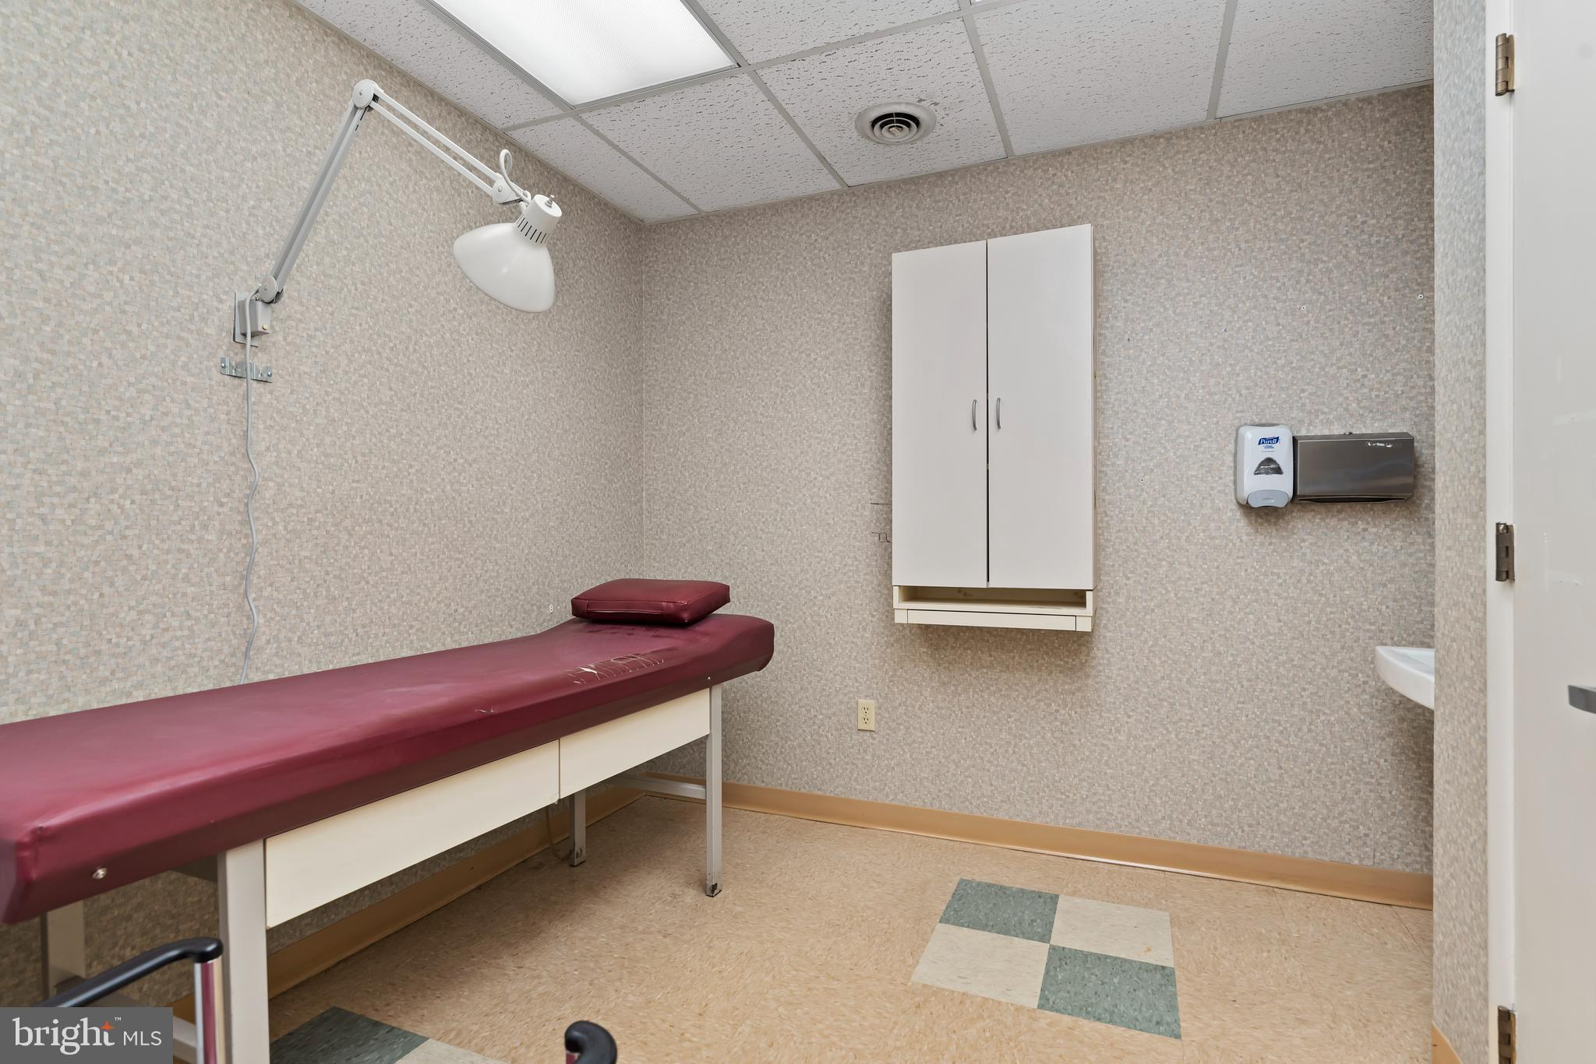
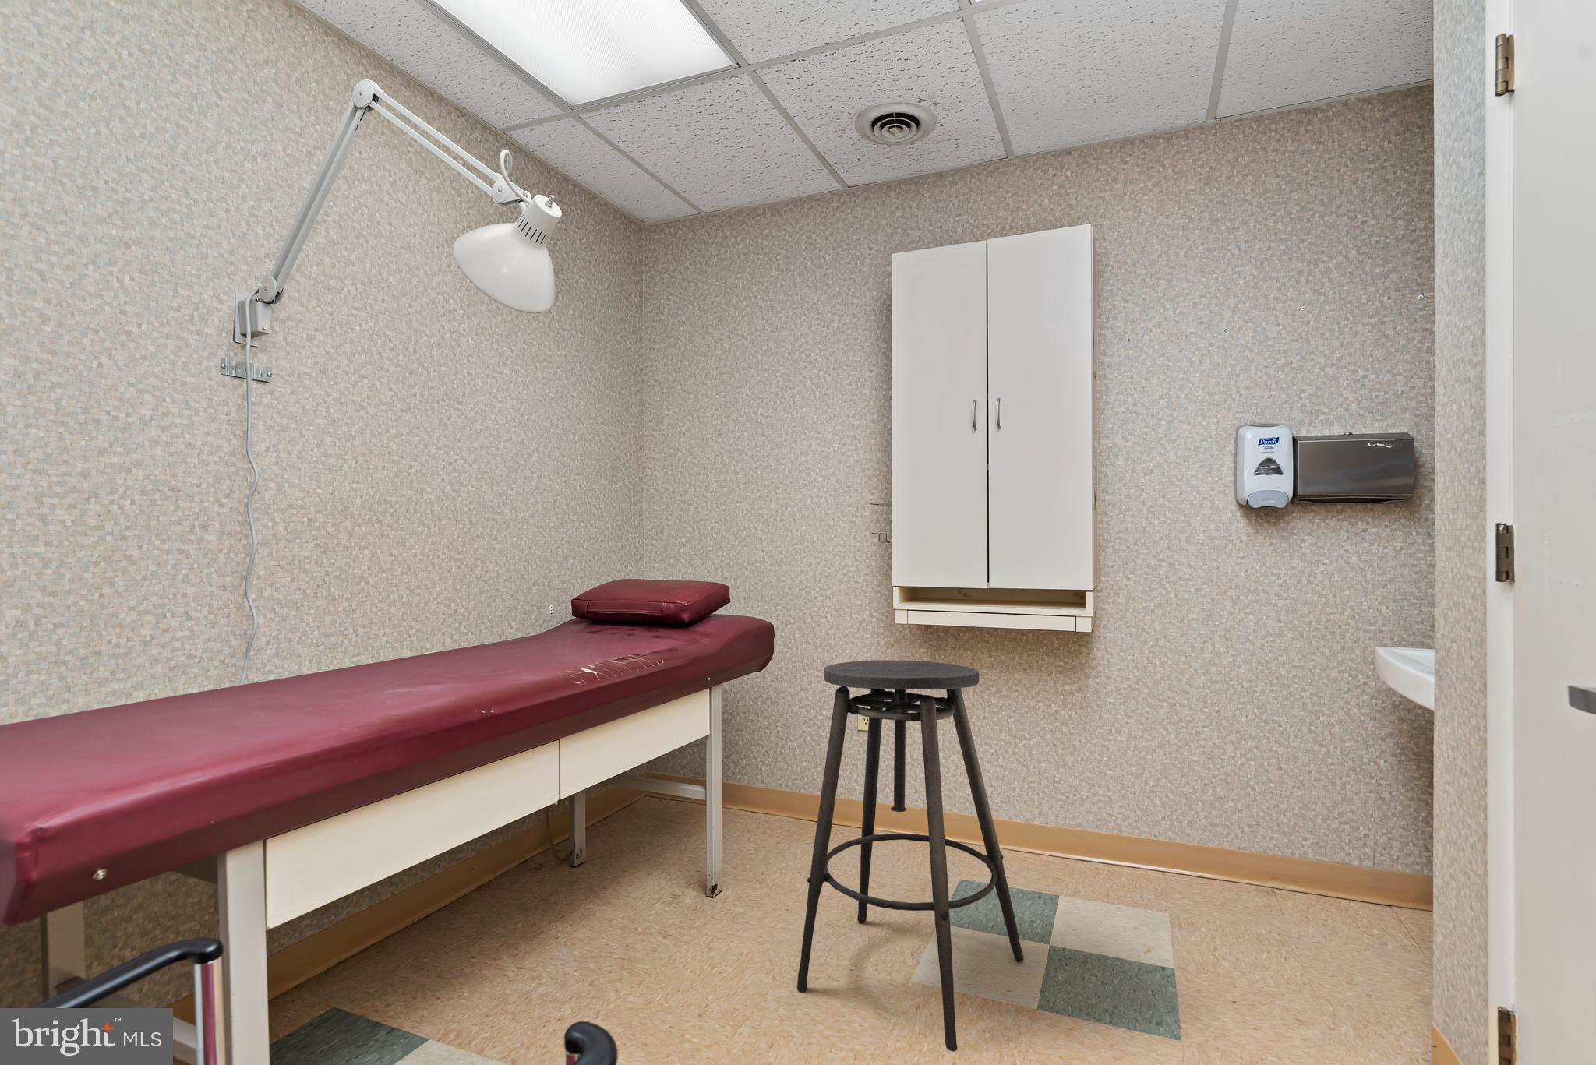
+ stool [796,660,1024,1053]
